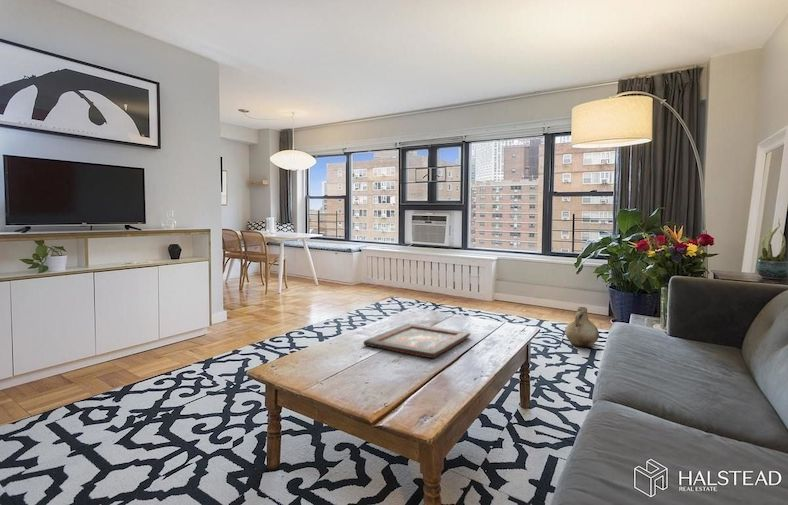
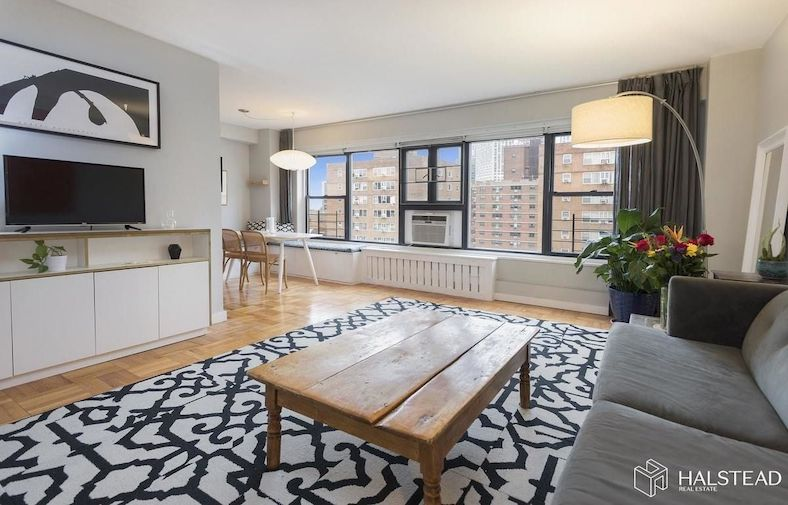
- decorative tray [362,323,471,359]
- ceramic jug [564,306,600,348]
